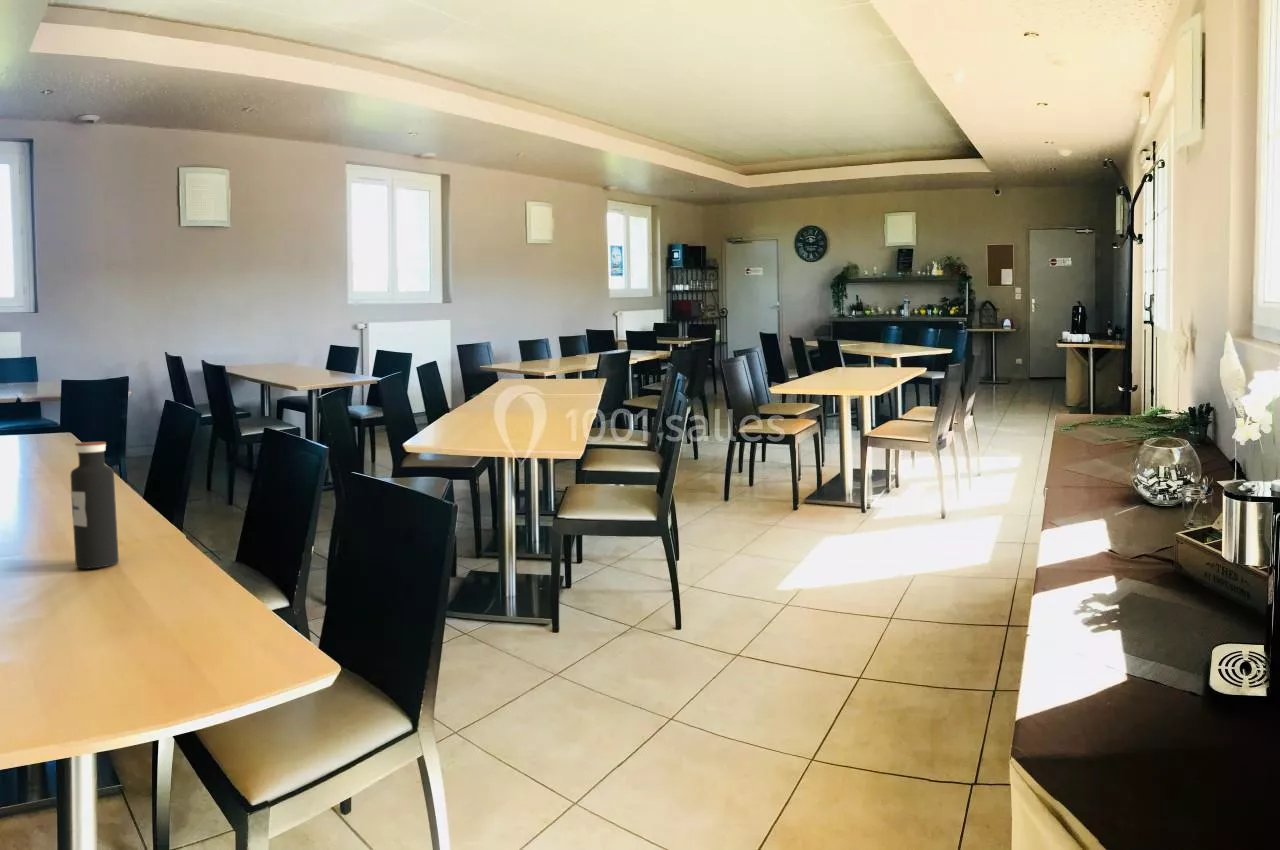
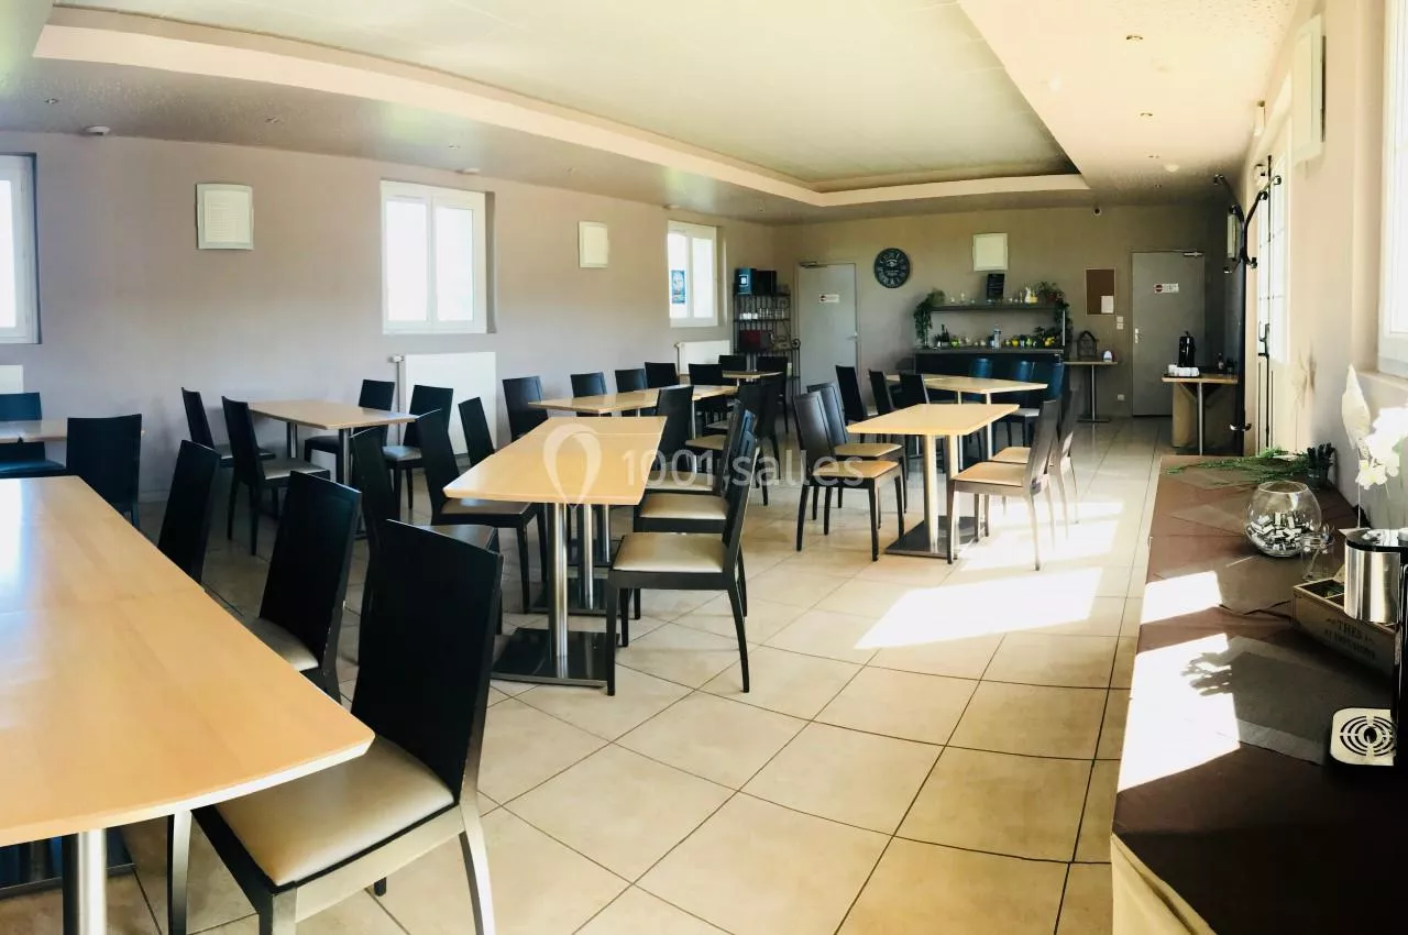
- water bottle [69,441,120,570]
